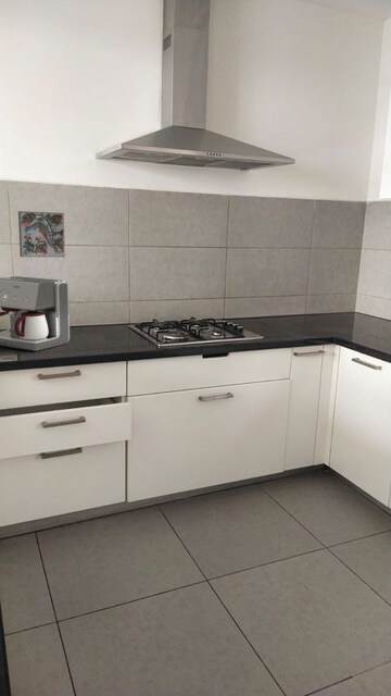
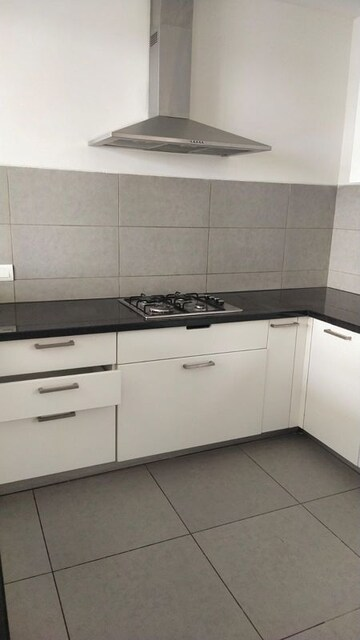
- coffee maker [0,275,71,352]
- decorative tile [17,210,66,258]
